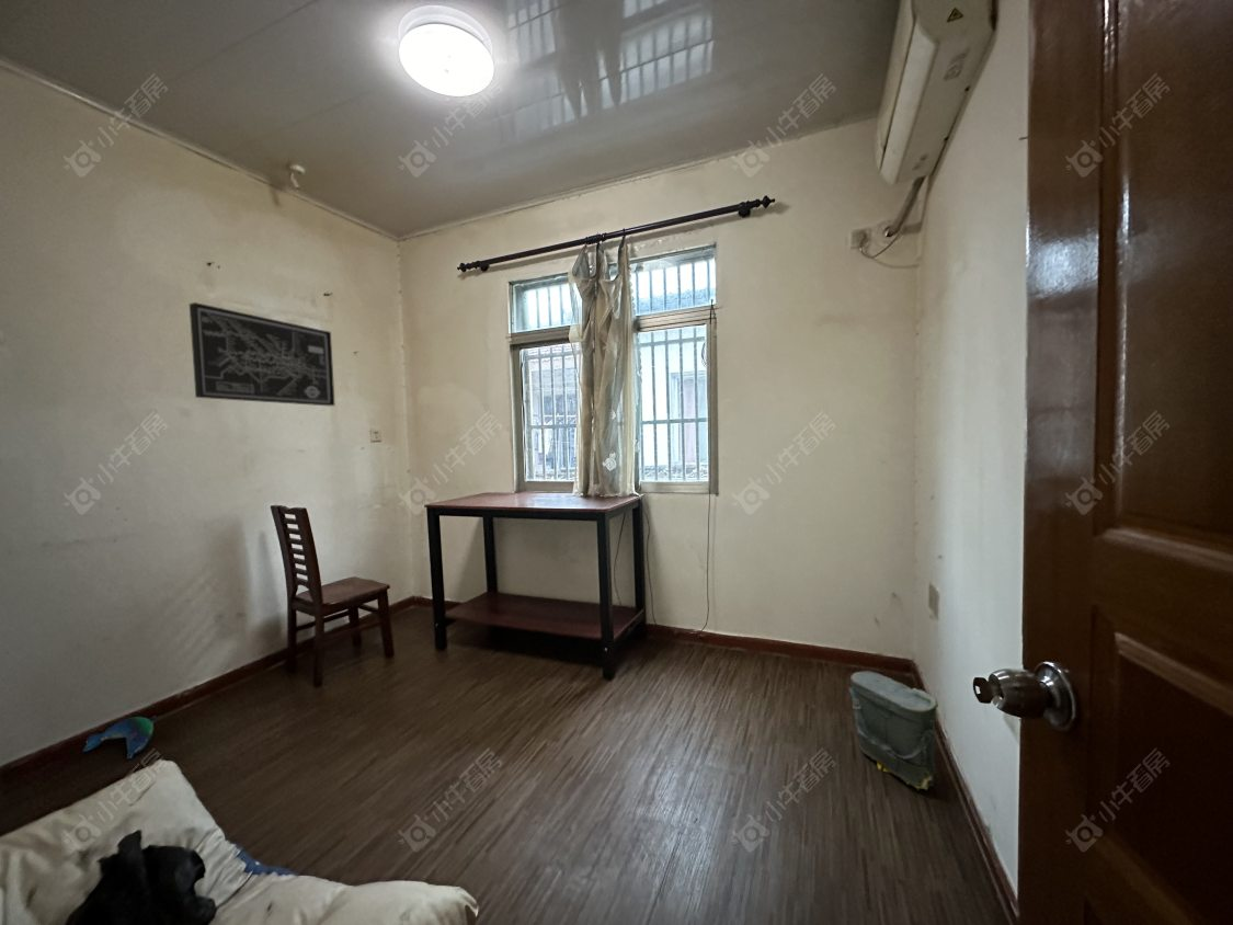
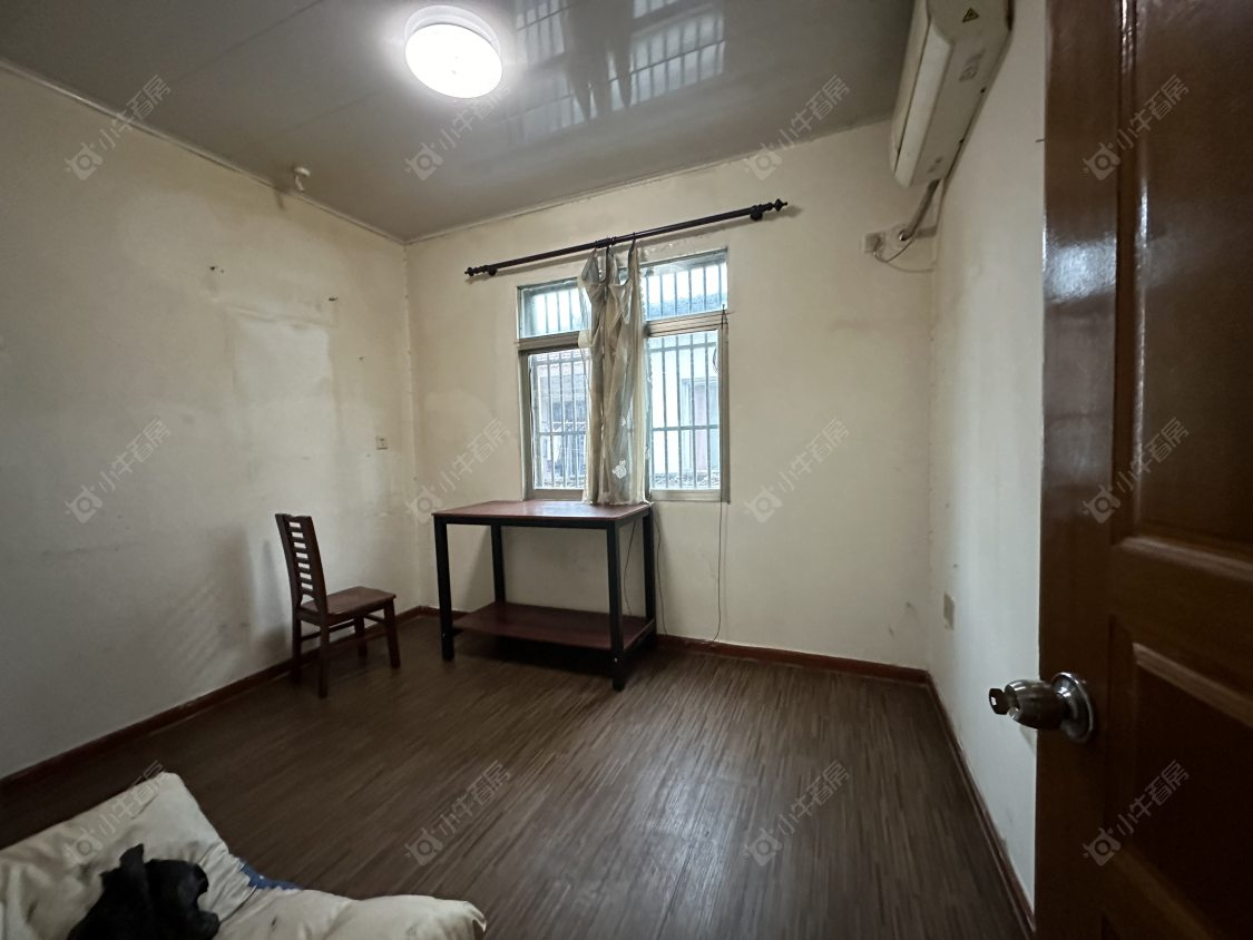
- wall art [189,301,335,407]
- plush toy [82,715,158,760]
- bag [848,670,939,791]
